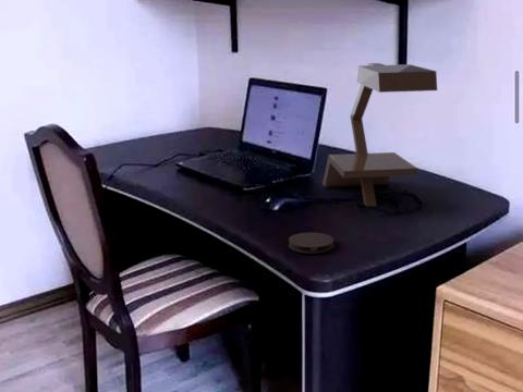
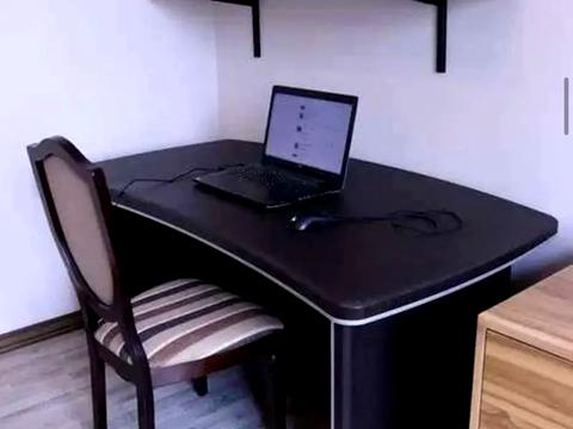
- desk lamp [321,62,438,207]
- coaster [288,232,335,255]
